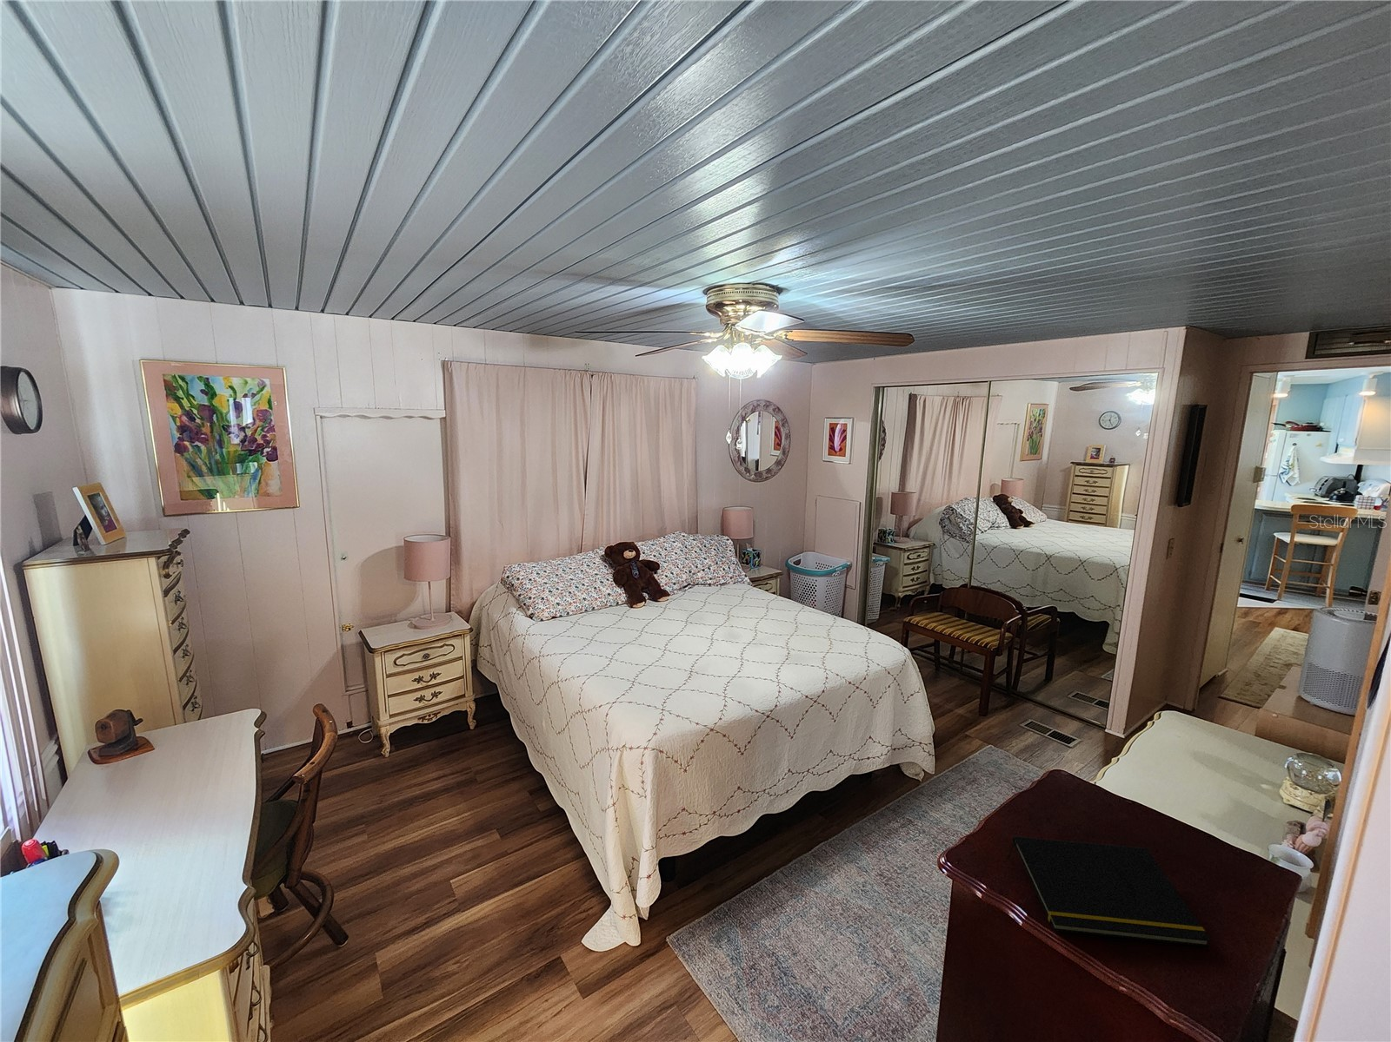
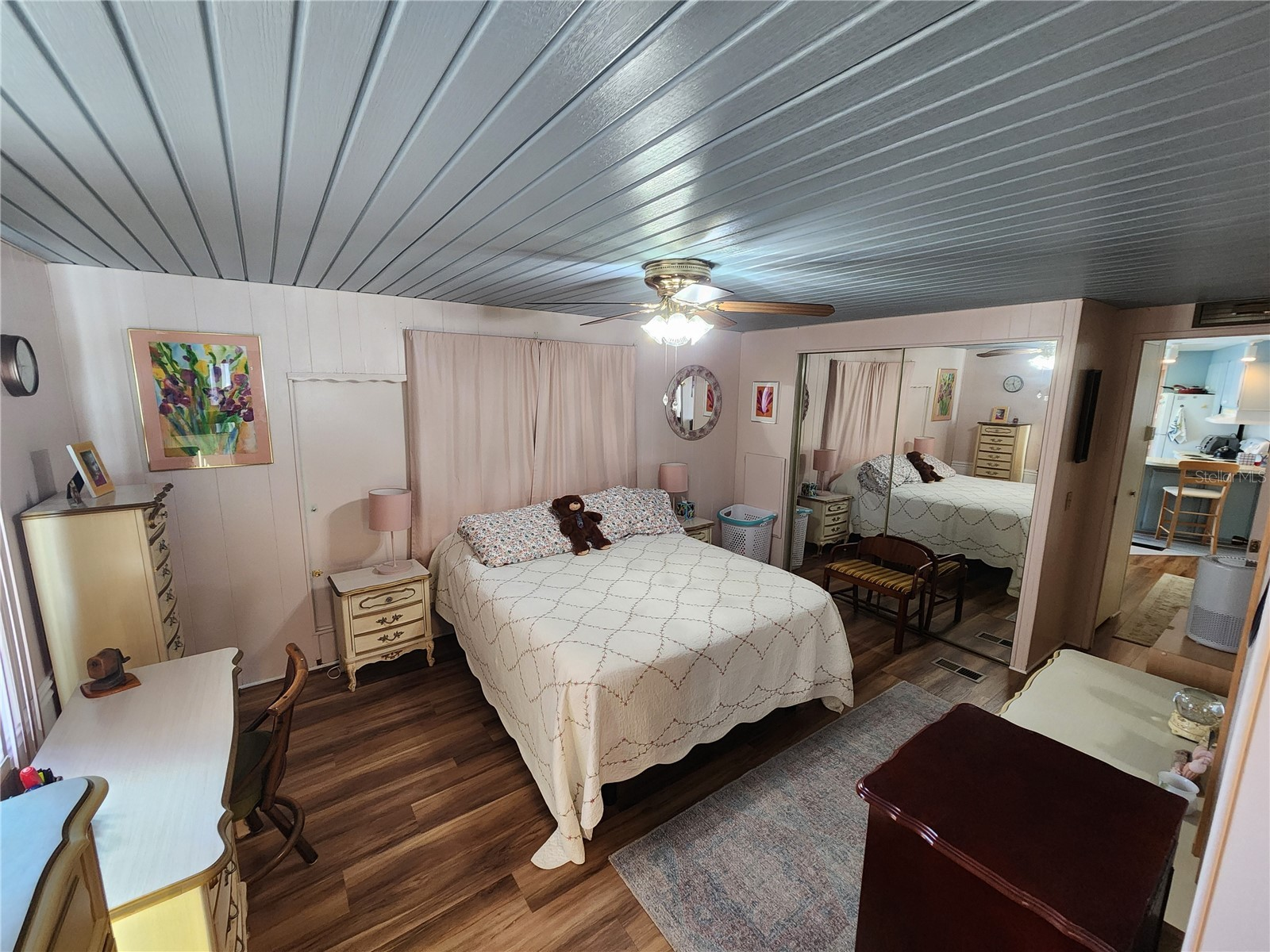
- notepad [1007,835,1211,948]
